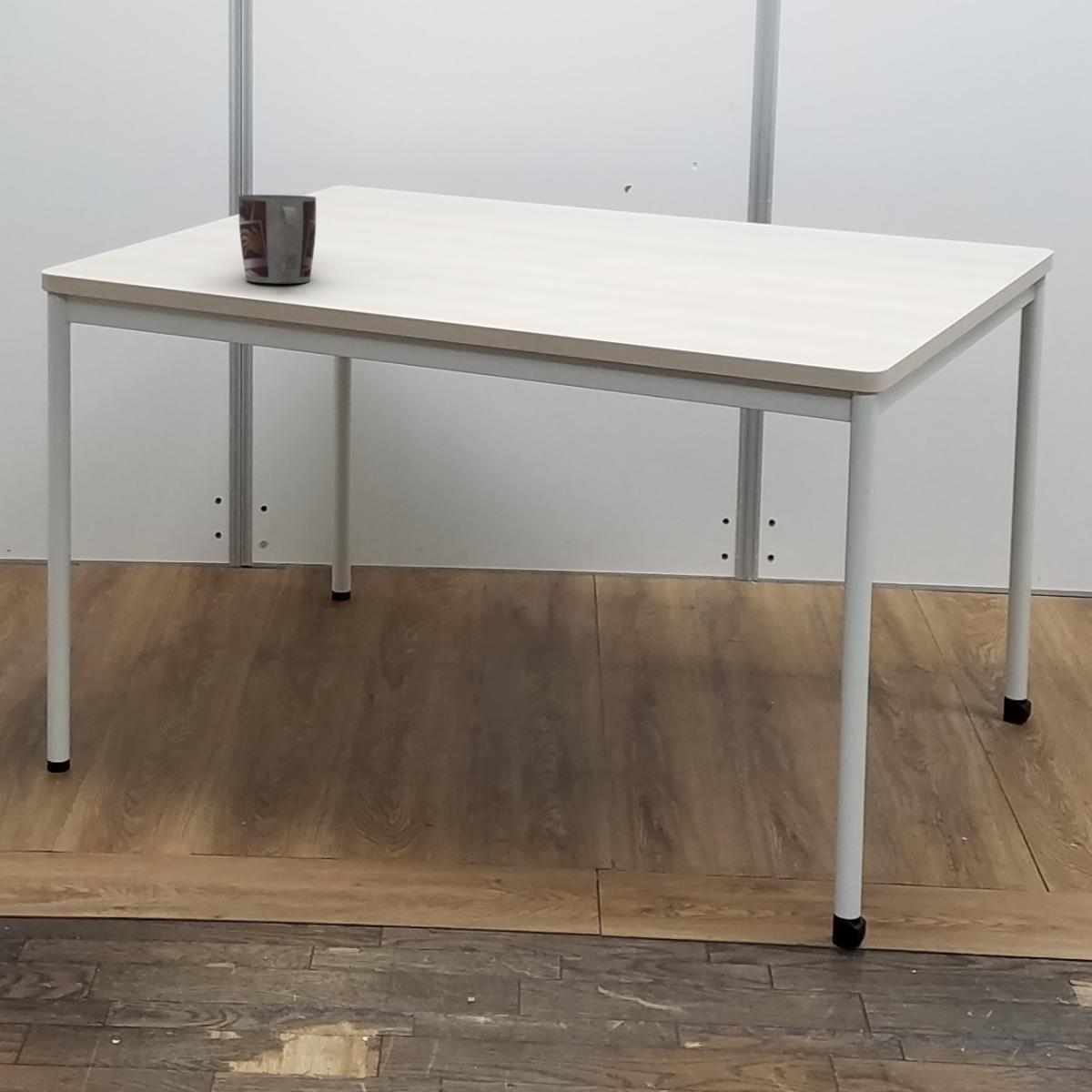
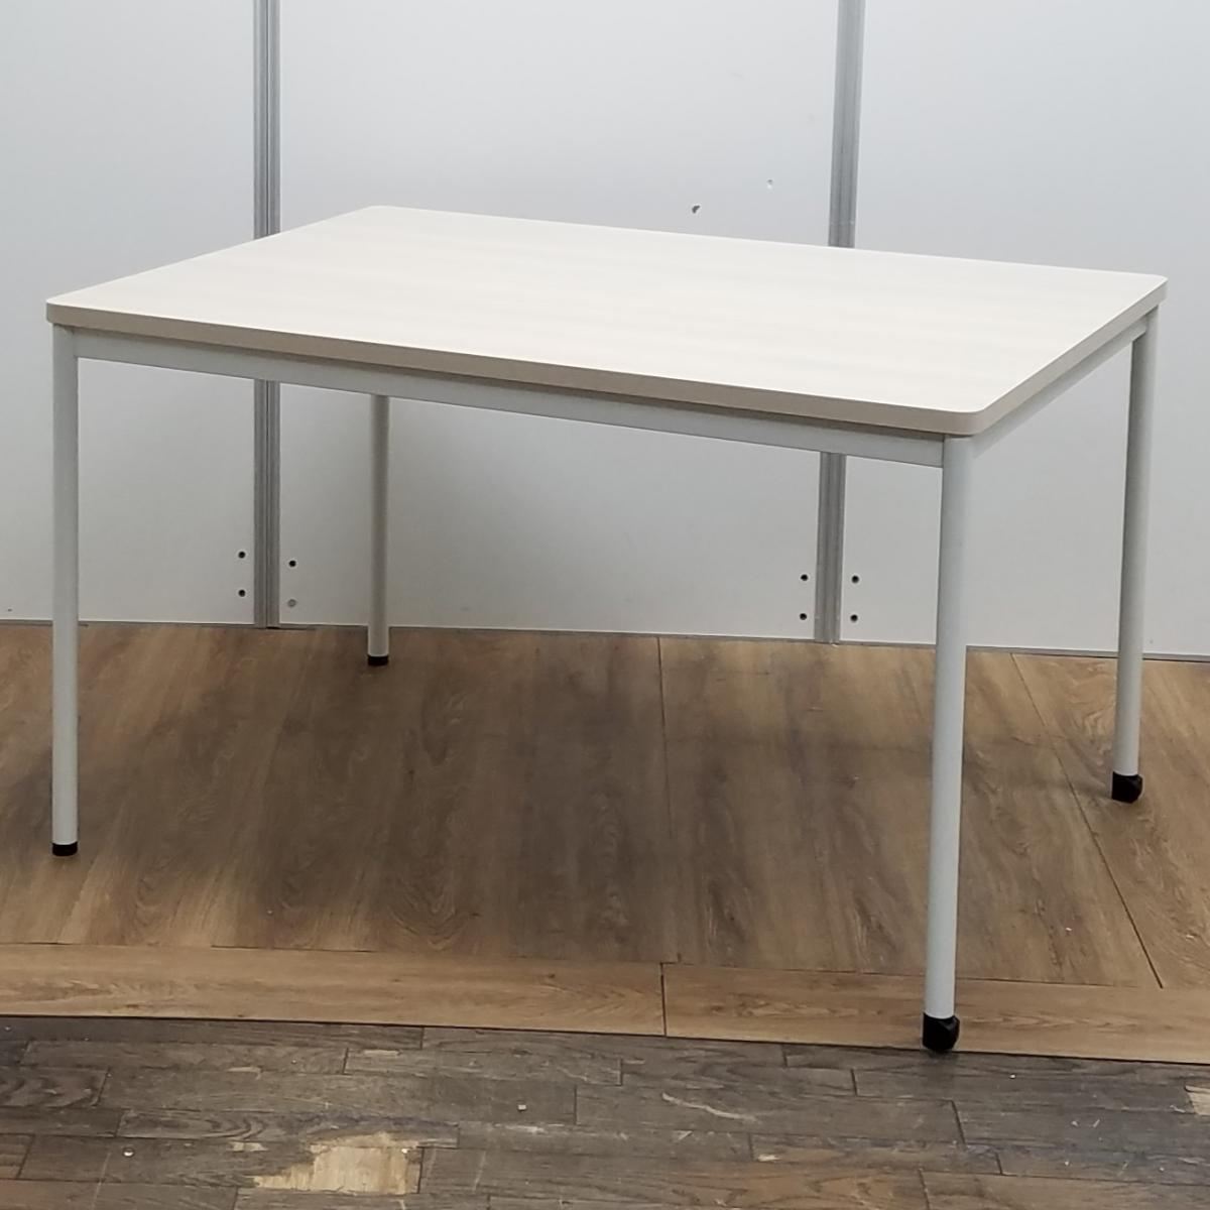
- mug [238,194,317,284]
